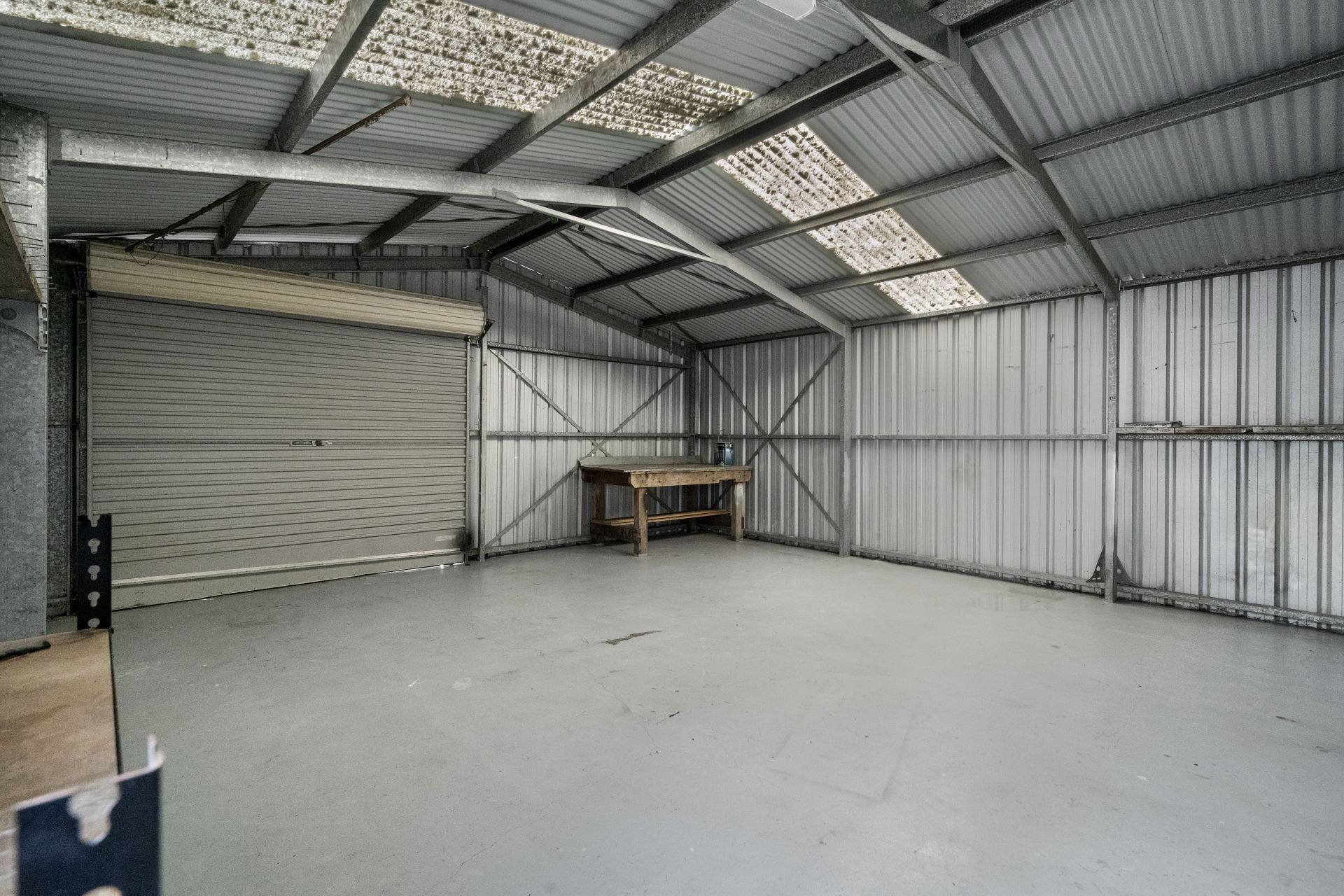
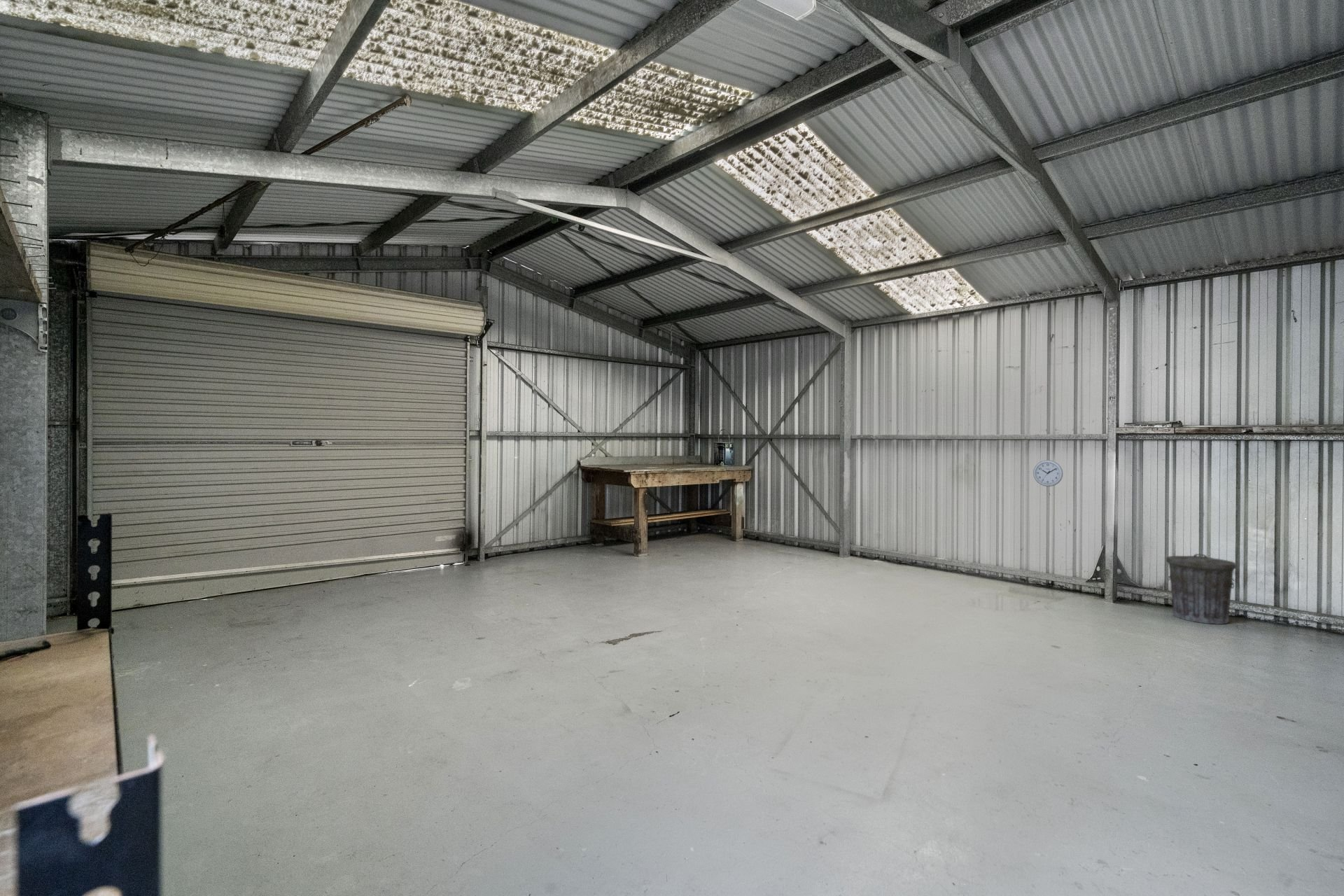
+ wall clock [1033,459,1064,487]
+ trash can [1166,553,1237,625]
